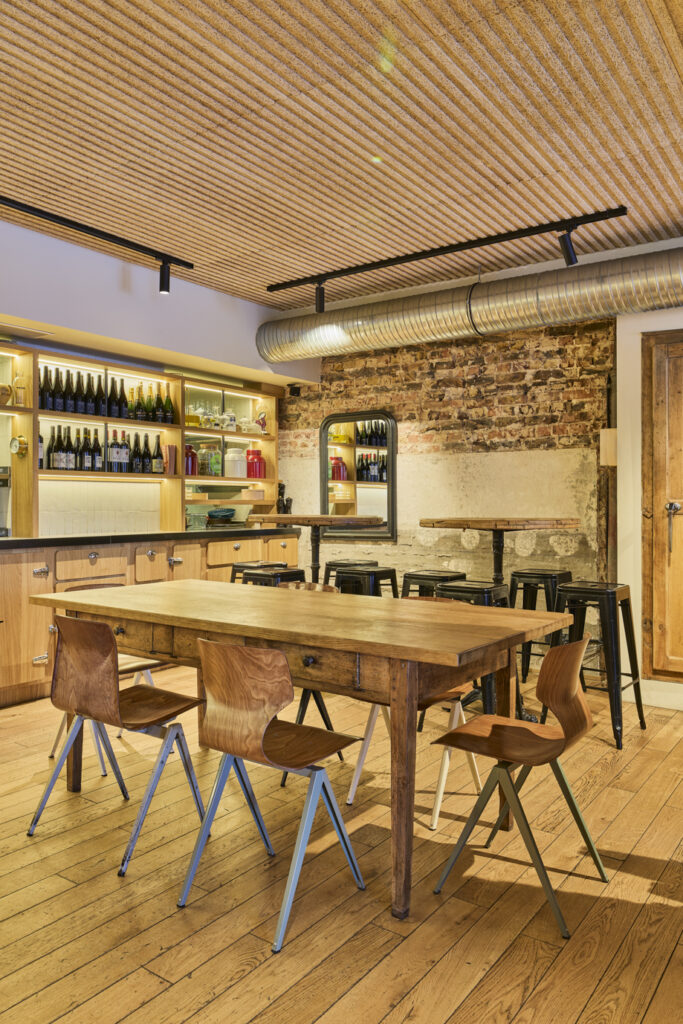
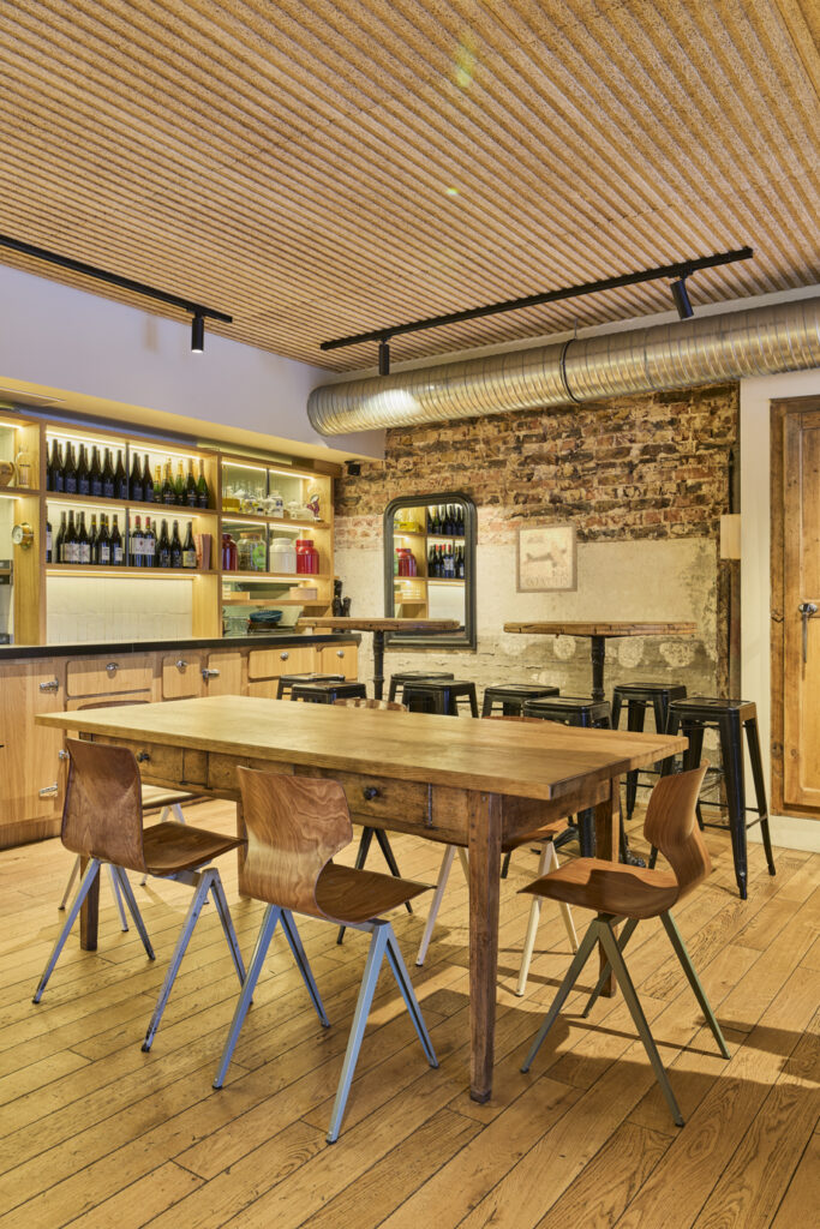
+ wall art [514,521,579,594]
